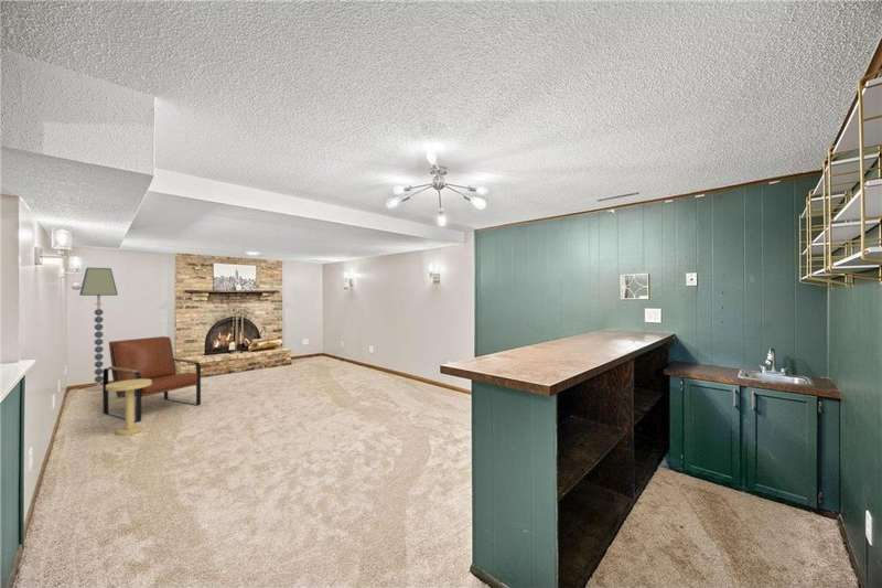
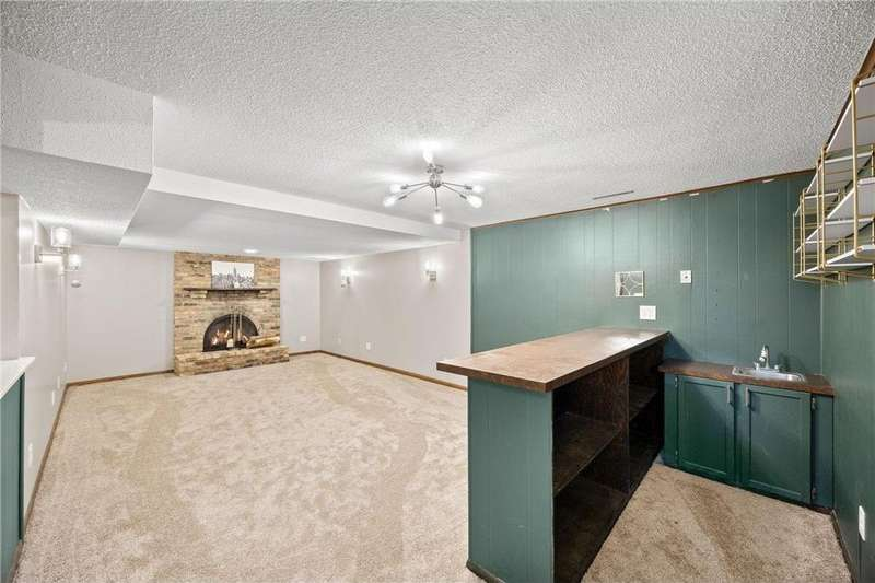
- armchair [101,335,202,423]
- floor lamp [78,266,119,392]
- side table [106,379,152,437]
